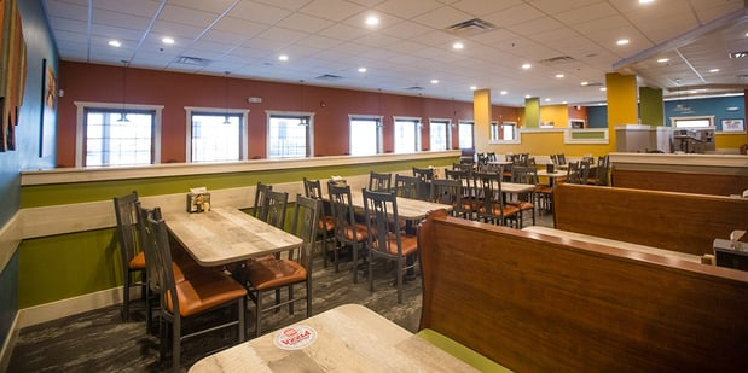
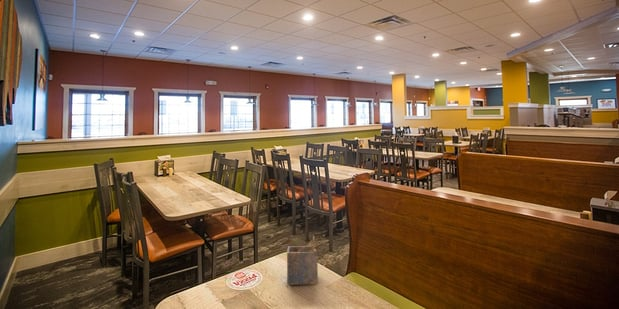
+ napkin holder [286,235,319,286]
